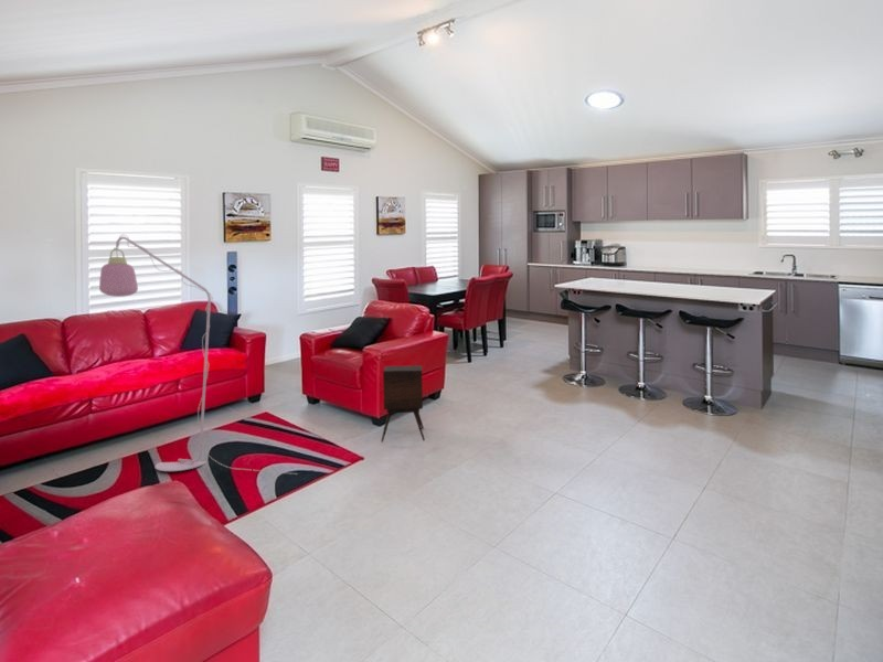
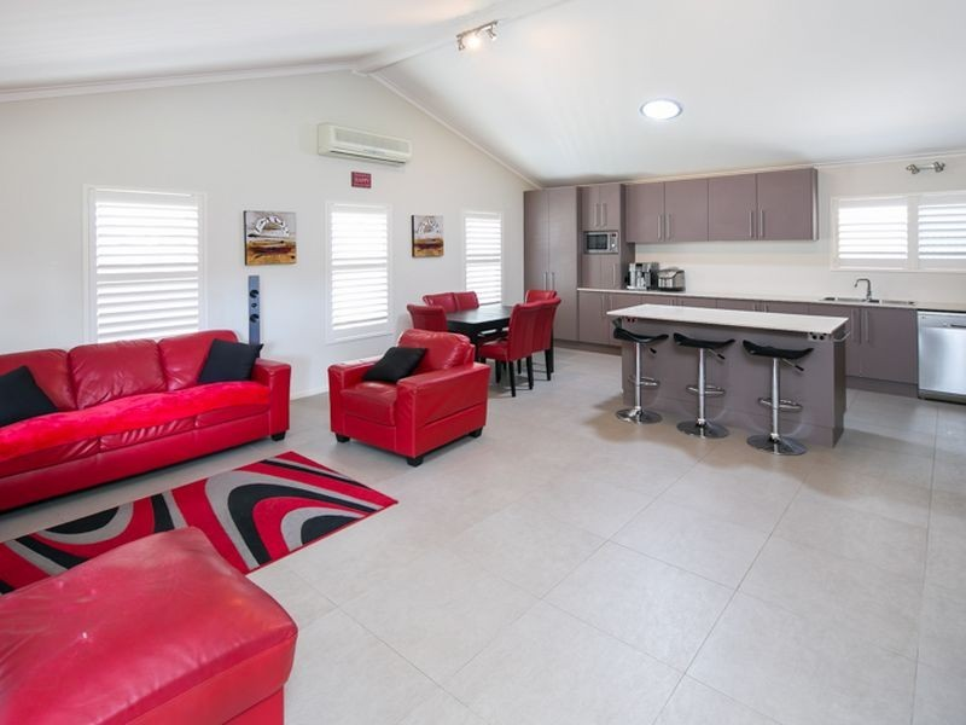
- floor lamp [98,234,299,476]
- side table [380,364,426,444]
